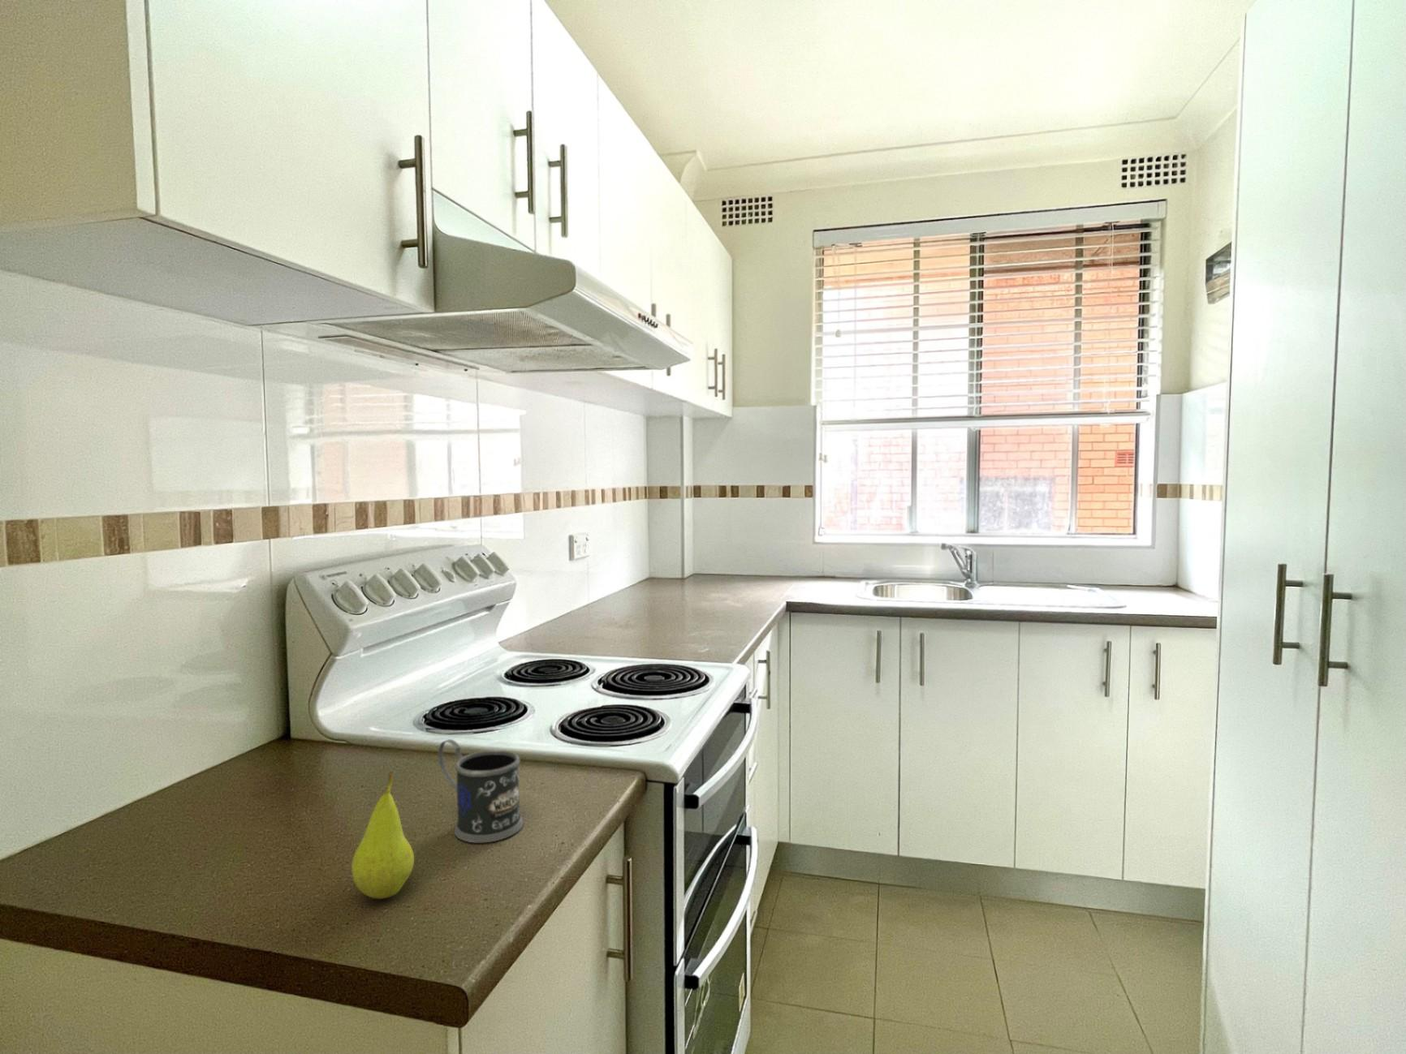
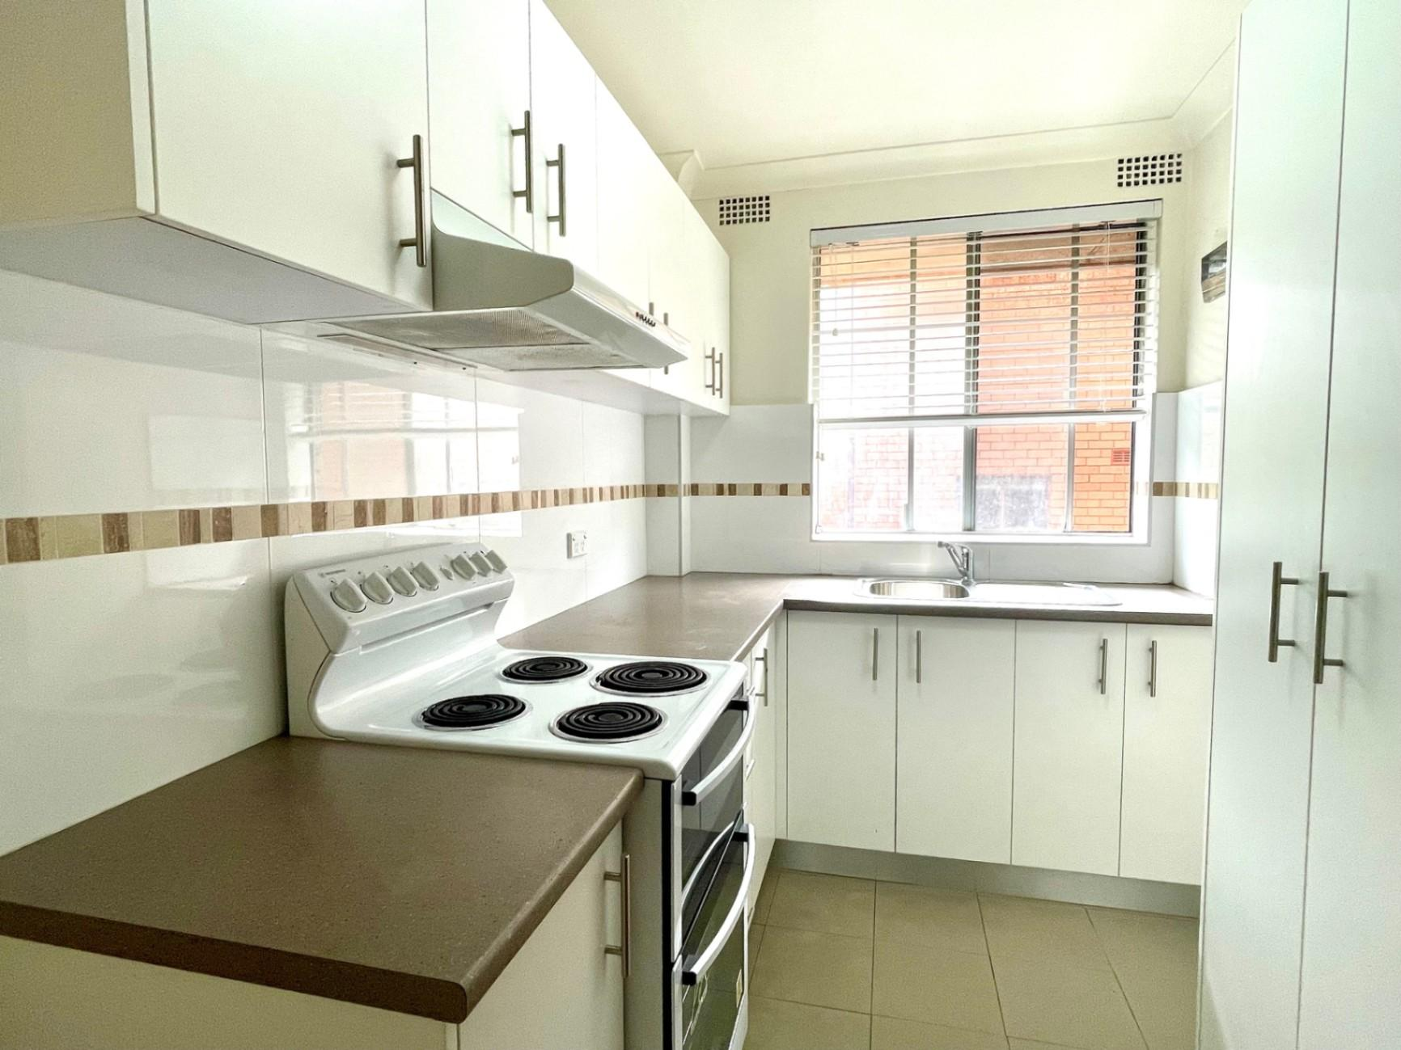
- fruit [351,771,415,900]
- mug [437,738,525,843]
